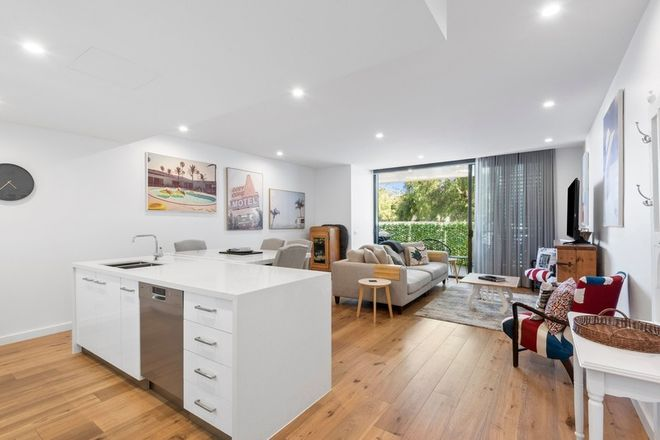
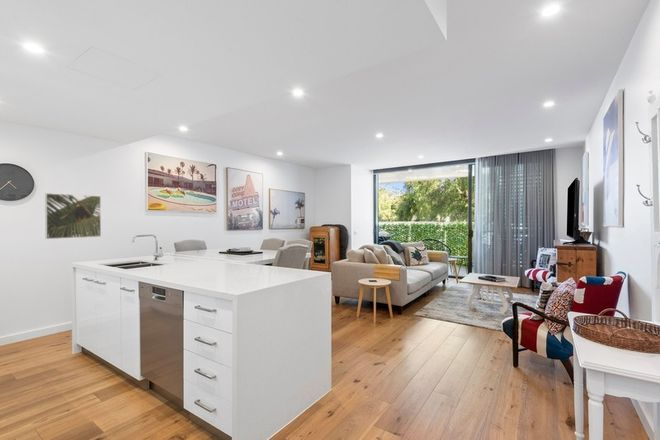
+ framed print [44,192,102,240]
